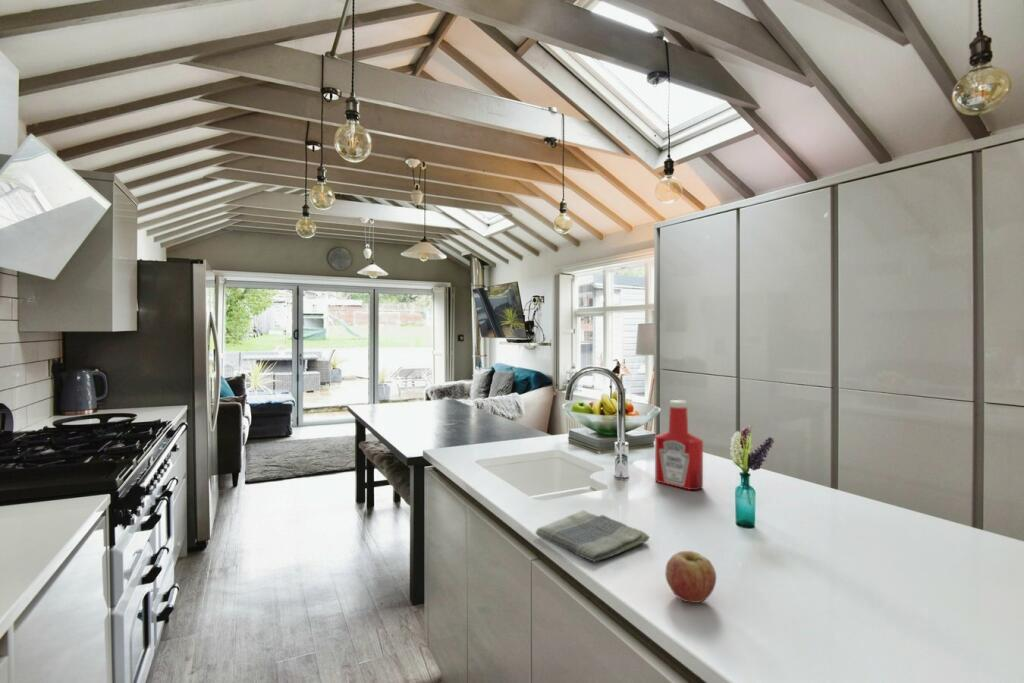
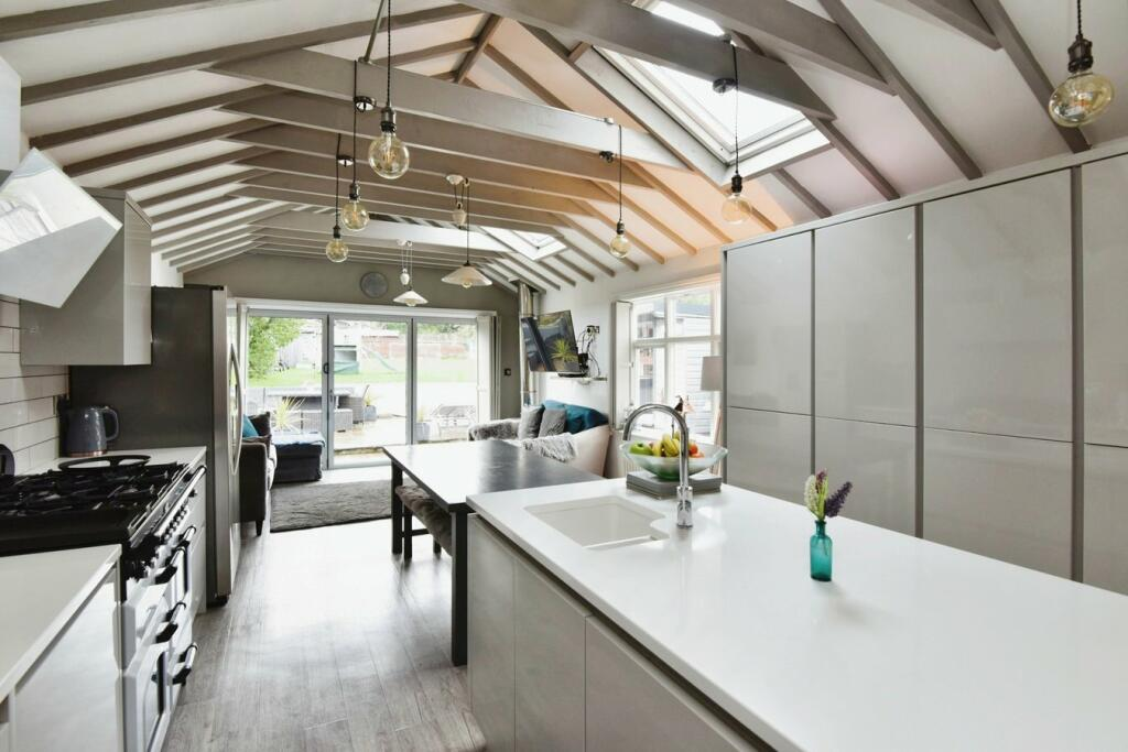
- dish towel [534,509,650,563]
- fruit [664,550,717,604]
- soap bottle [654,399,704,491]
